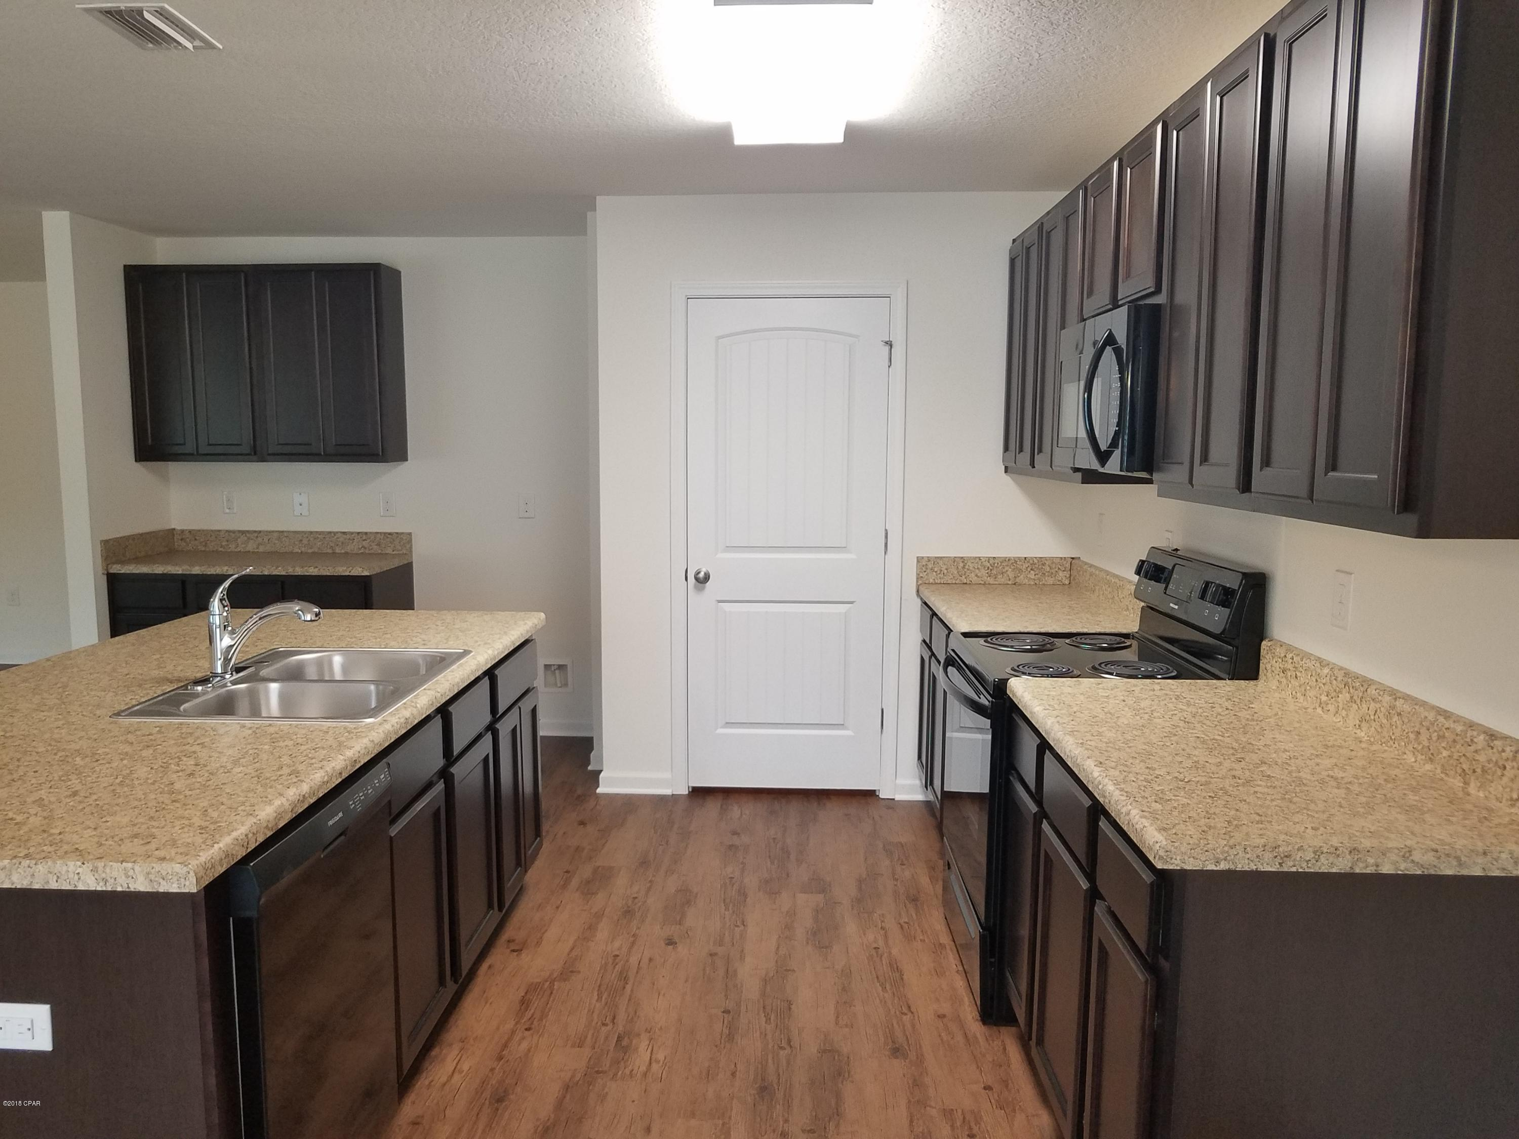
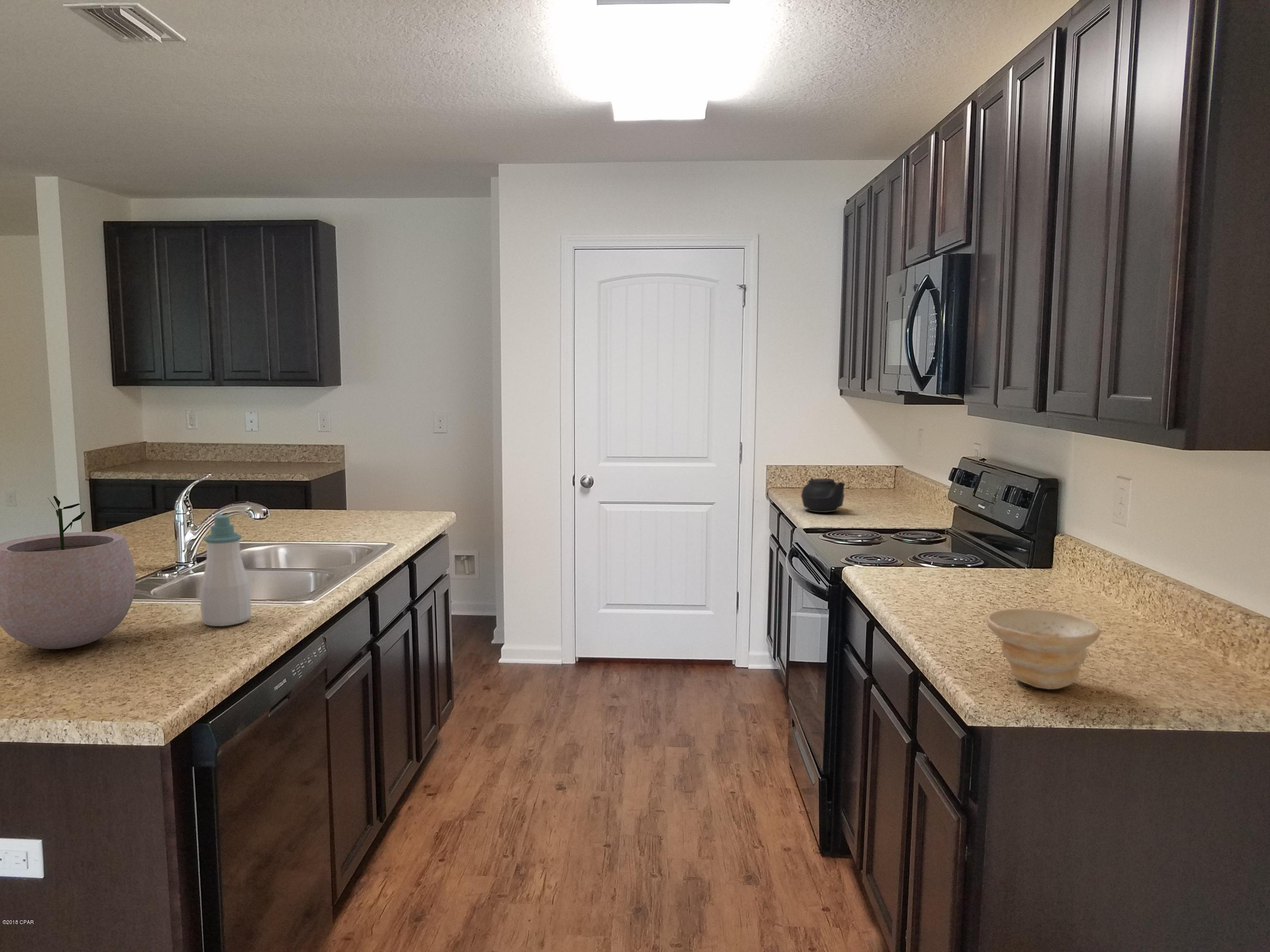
+ plant pot [0,495,136,649]
+ soap bottle [200,514,252,627]
+ bowl [986,608,1101,690]
+ teapot [801,478,847,513]
